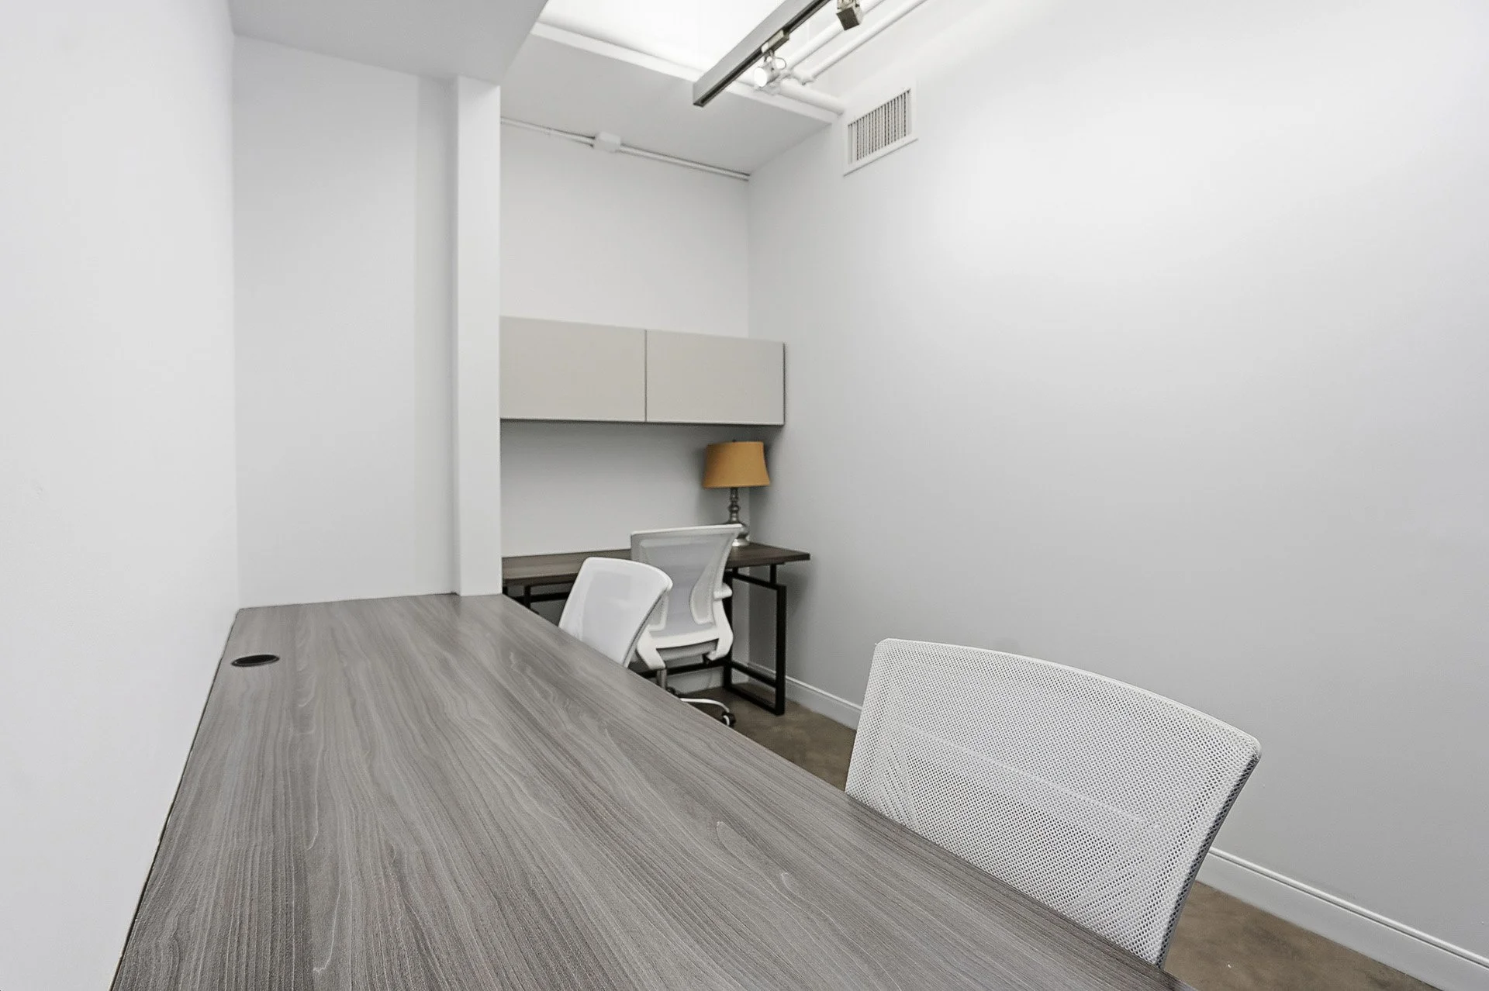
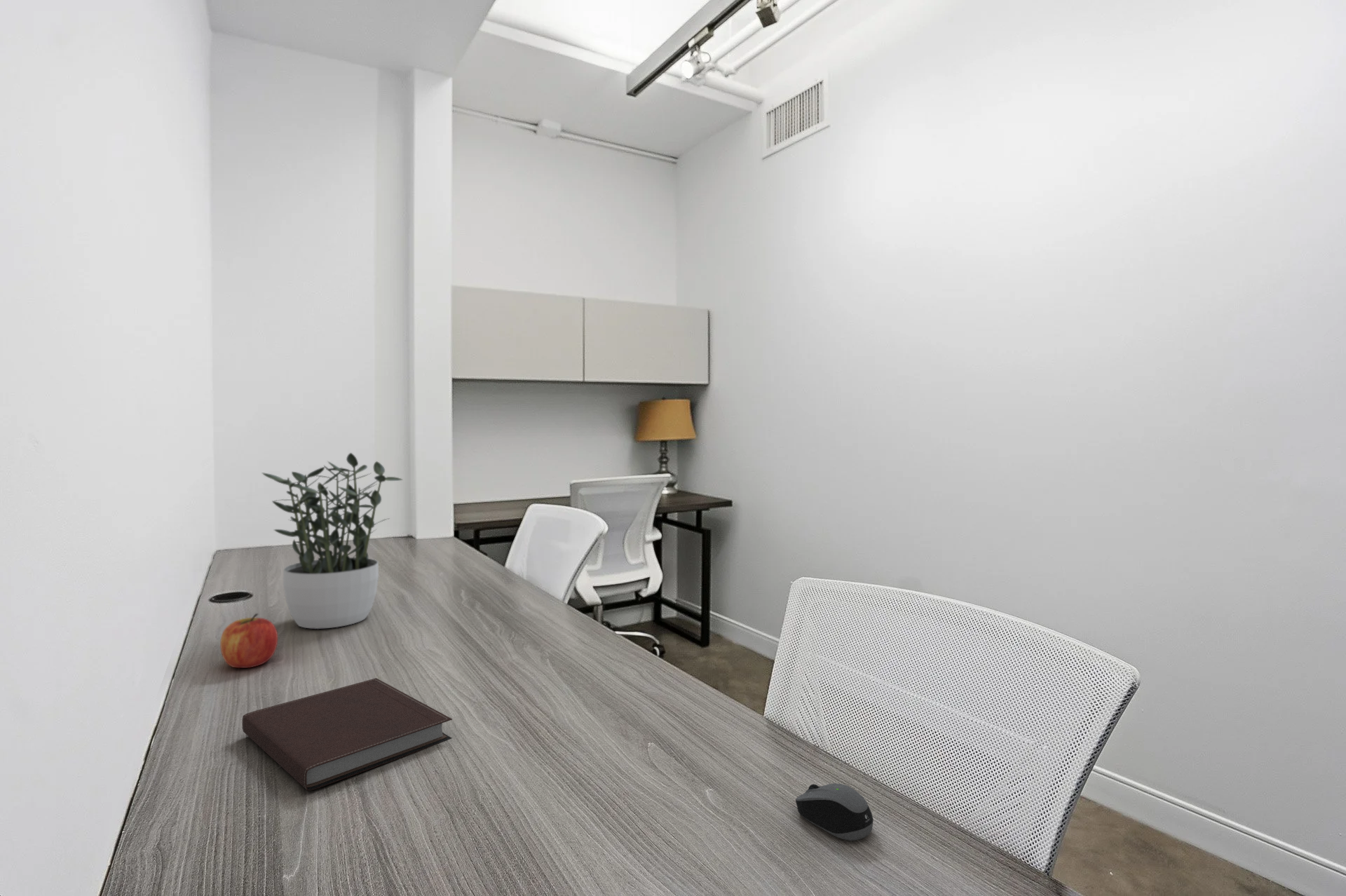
+ apple [219,613,278,669]
+ computer mouse [795,782,874,841]
+ notebook [242,678,453,791]
+ potted plant [261,452,403,630]
